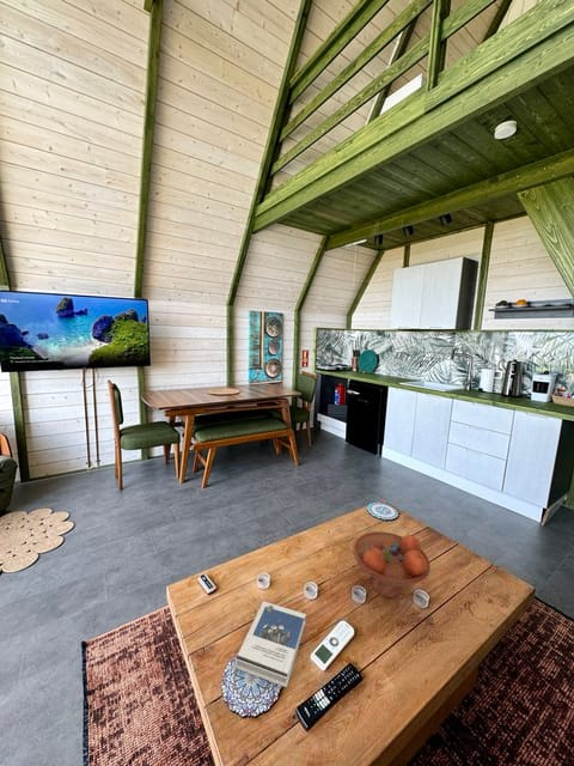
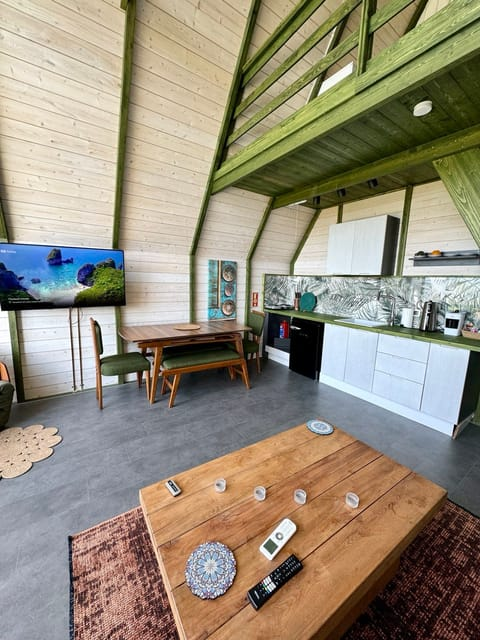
- hardback book [234,600,307,688]
- fruit bowl [352,530,432,600]
